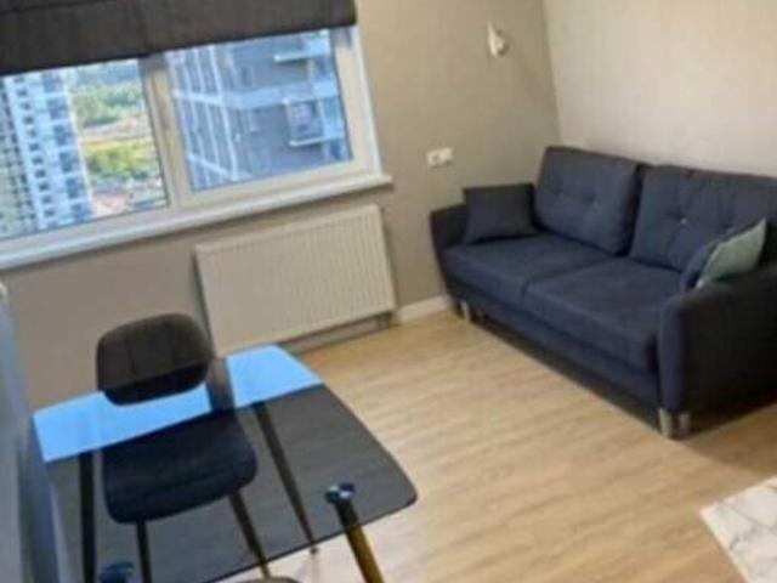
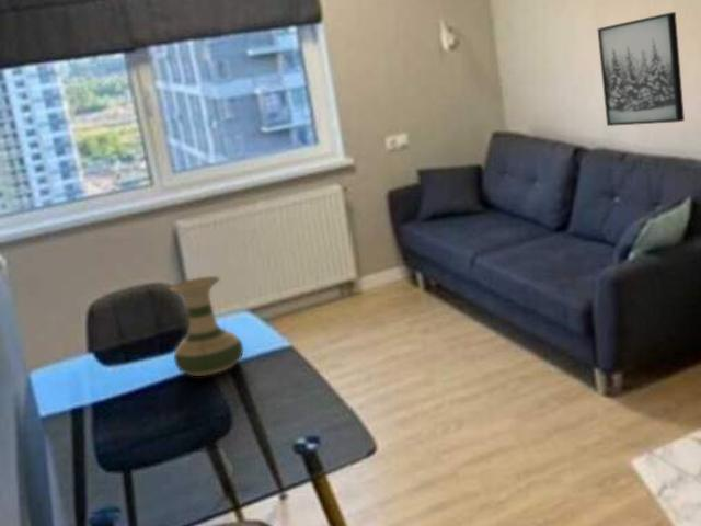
+ wall art [596,11,686,127]
+ vase [169,275,244,377]
